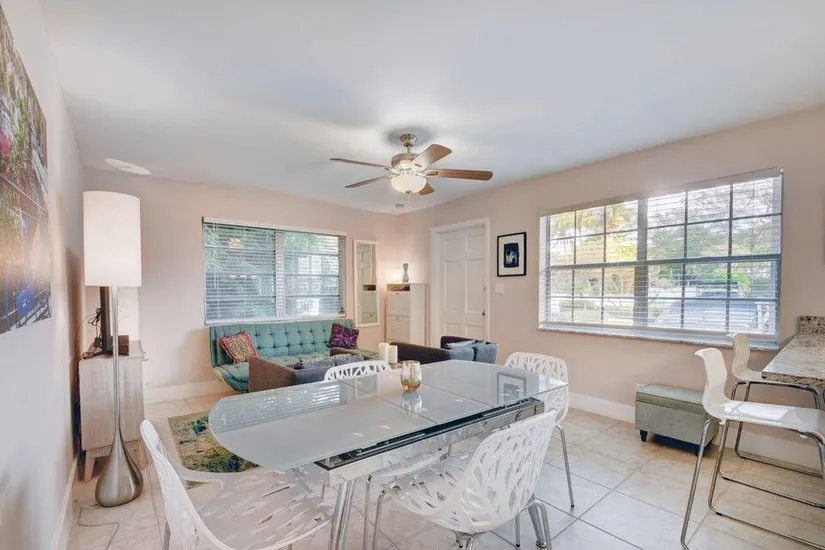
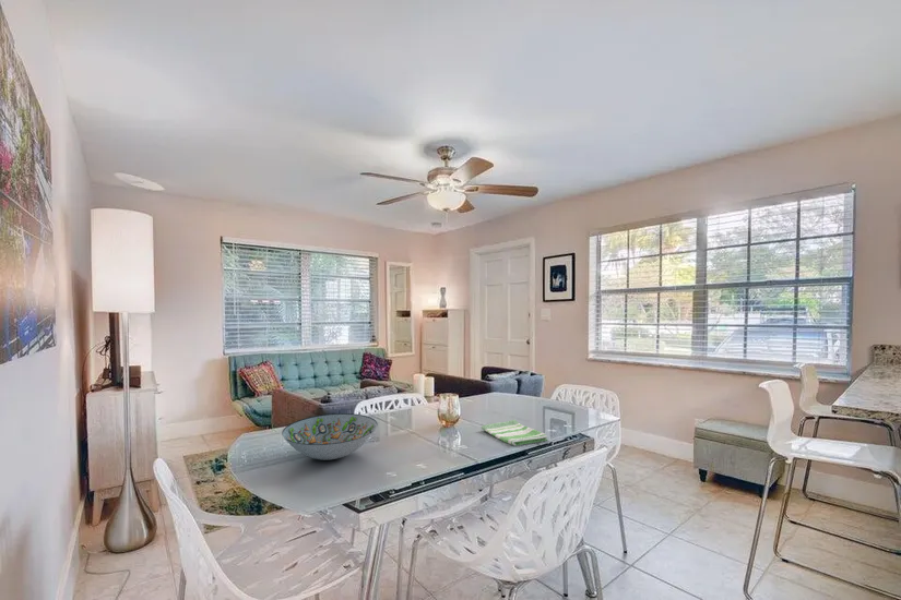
+ dish towel [481,419,549,447]
+ decorative bowl [281,412,379,461]
